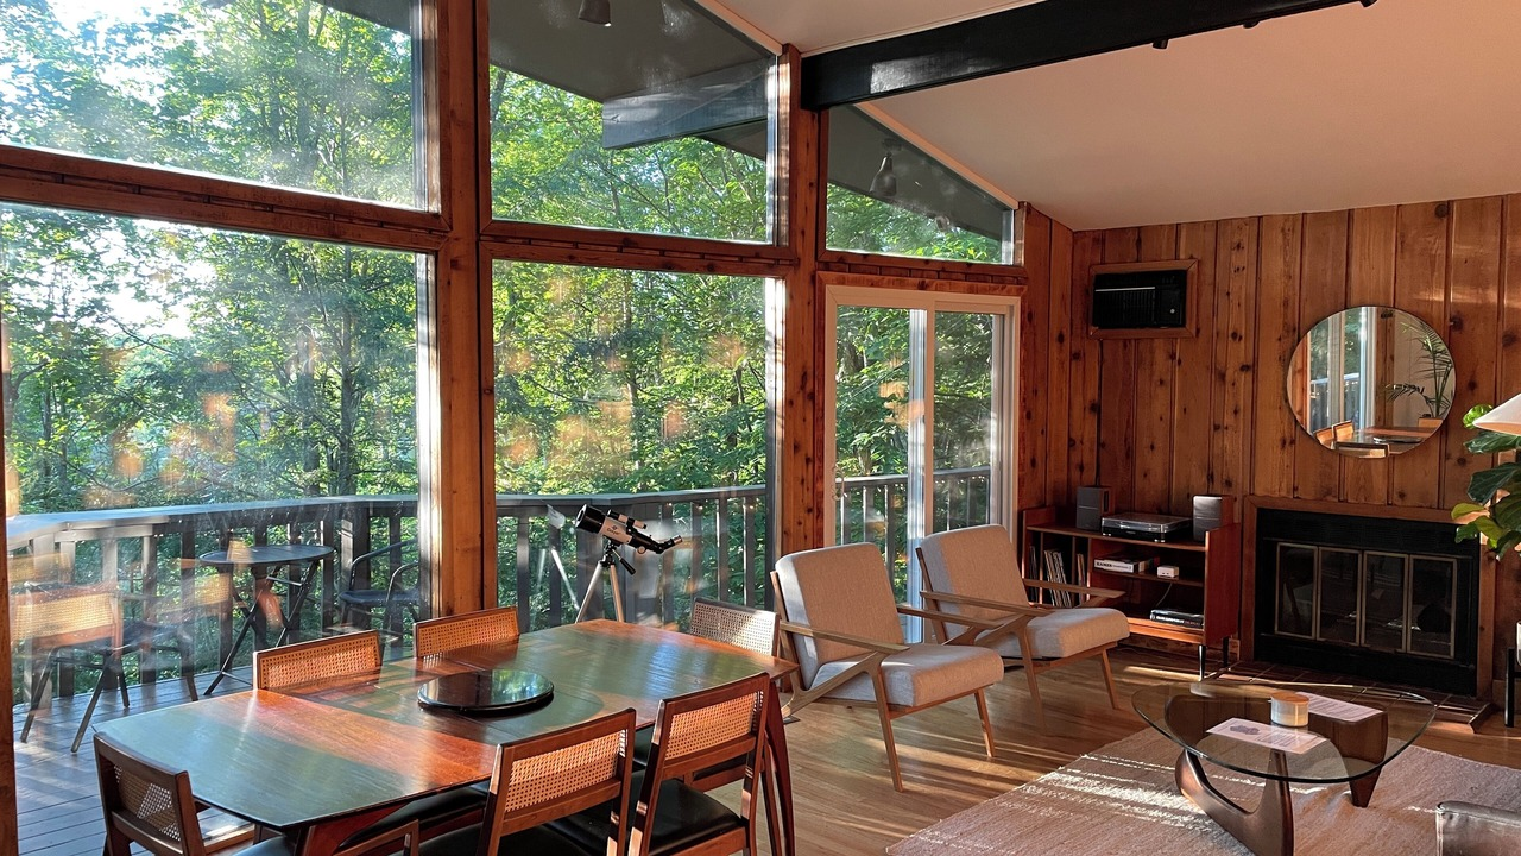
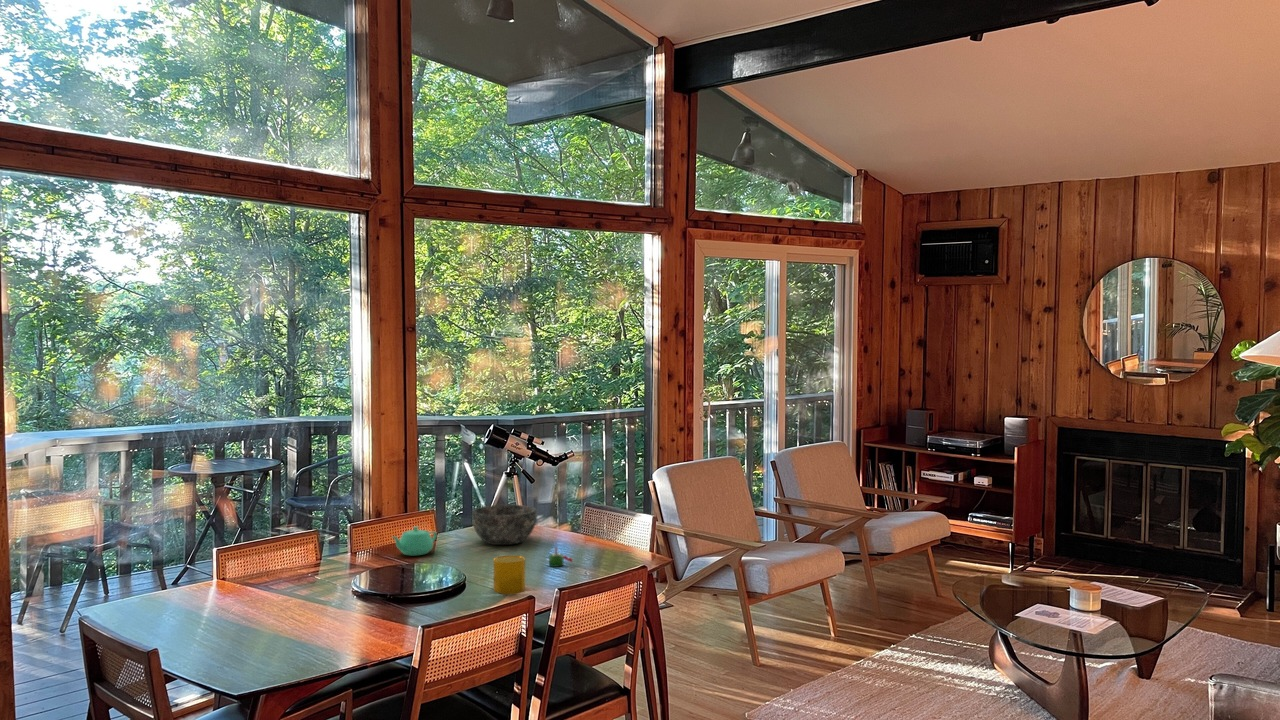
+ teapot [391,525,438,556]
+ candle [548,545,574,568]
+ bowl [471,504,538,546]
+ cup [492,555,526,595]
